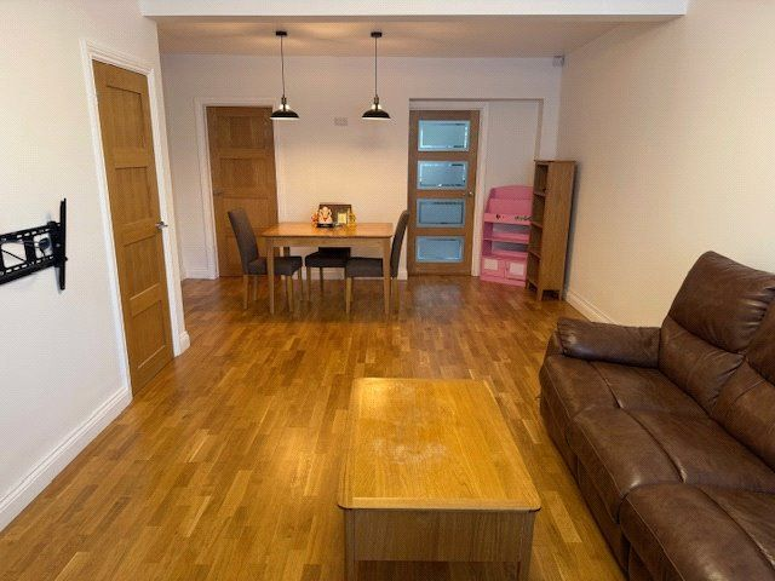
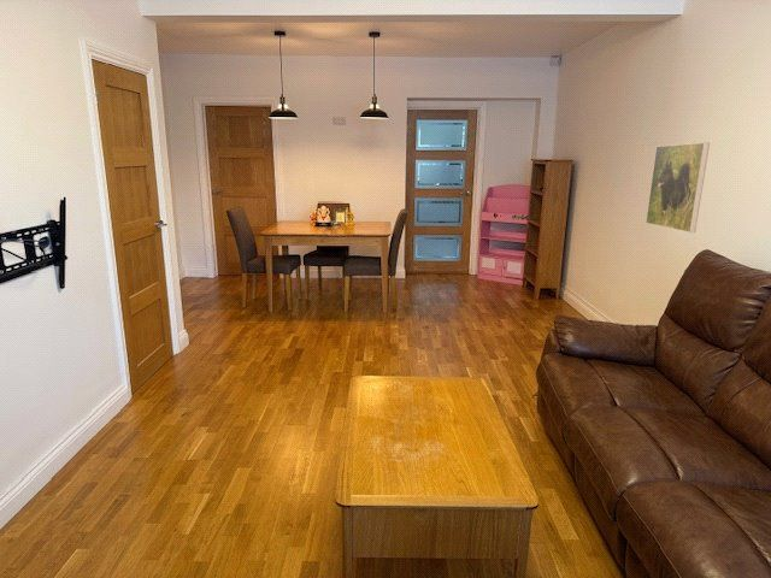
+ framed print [645,141,711,234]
